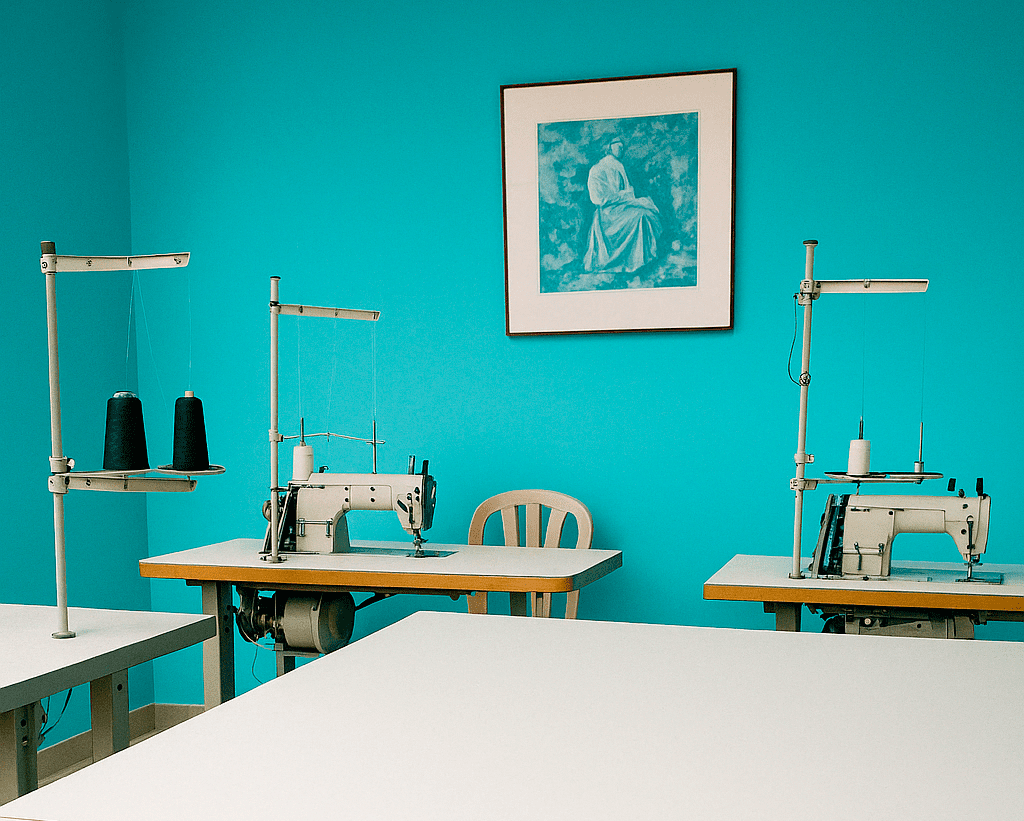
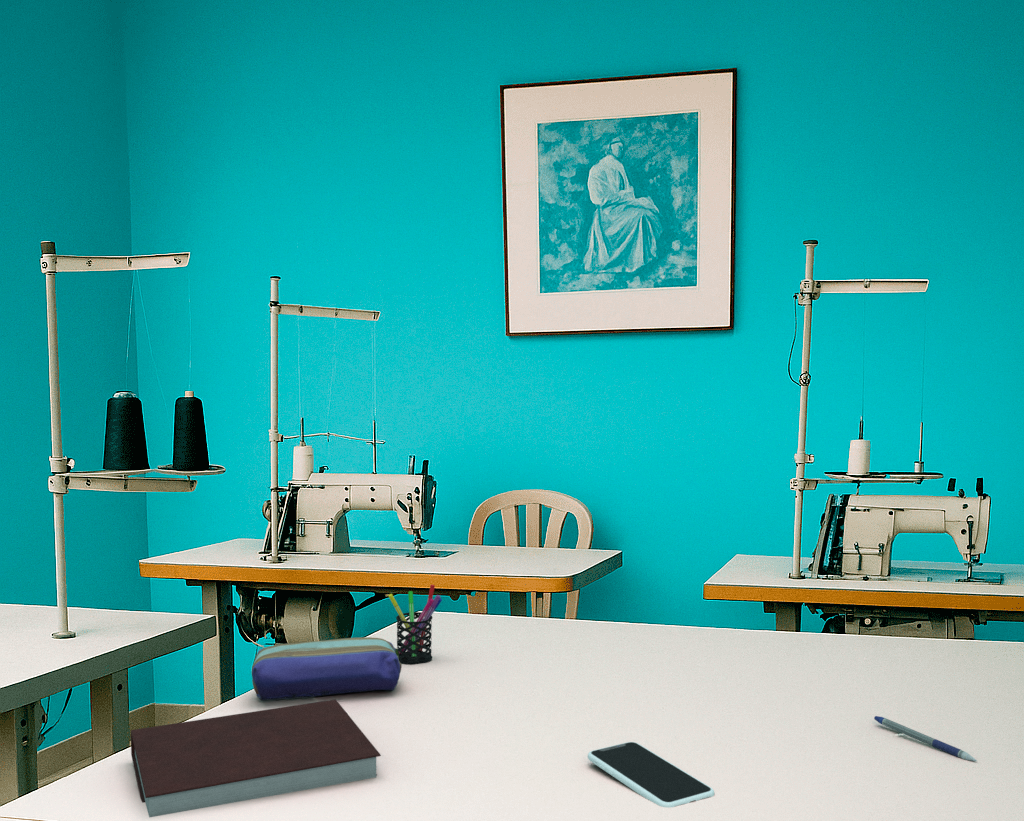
+ pencil case [251,636,403,701]
+ notebook [130,698,382,818]
+ pen holder [387,584,443,666]
+ pen [873,715,978,762]
+ smartphone [587,741,715,809]
